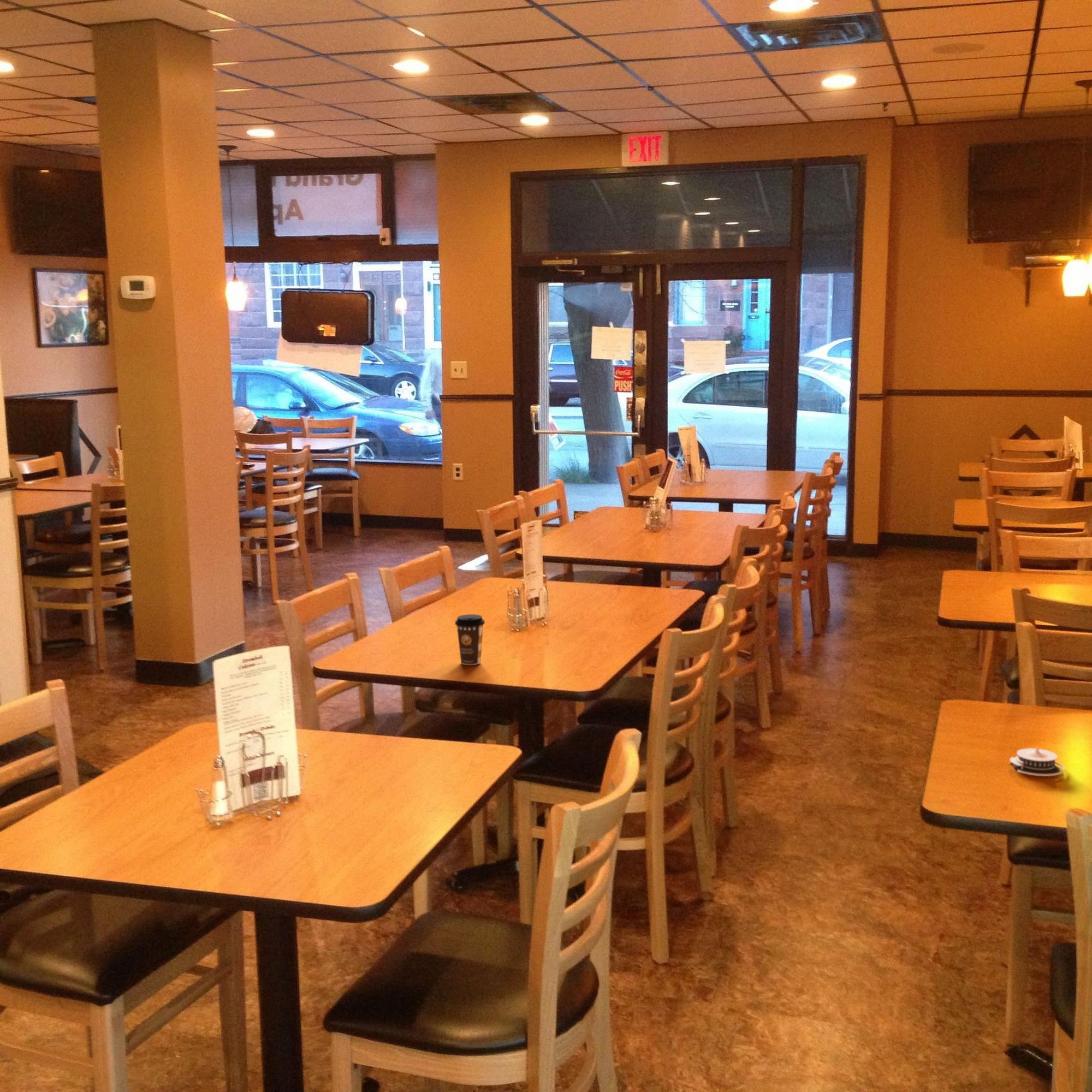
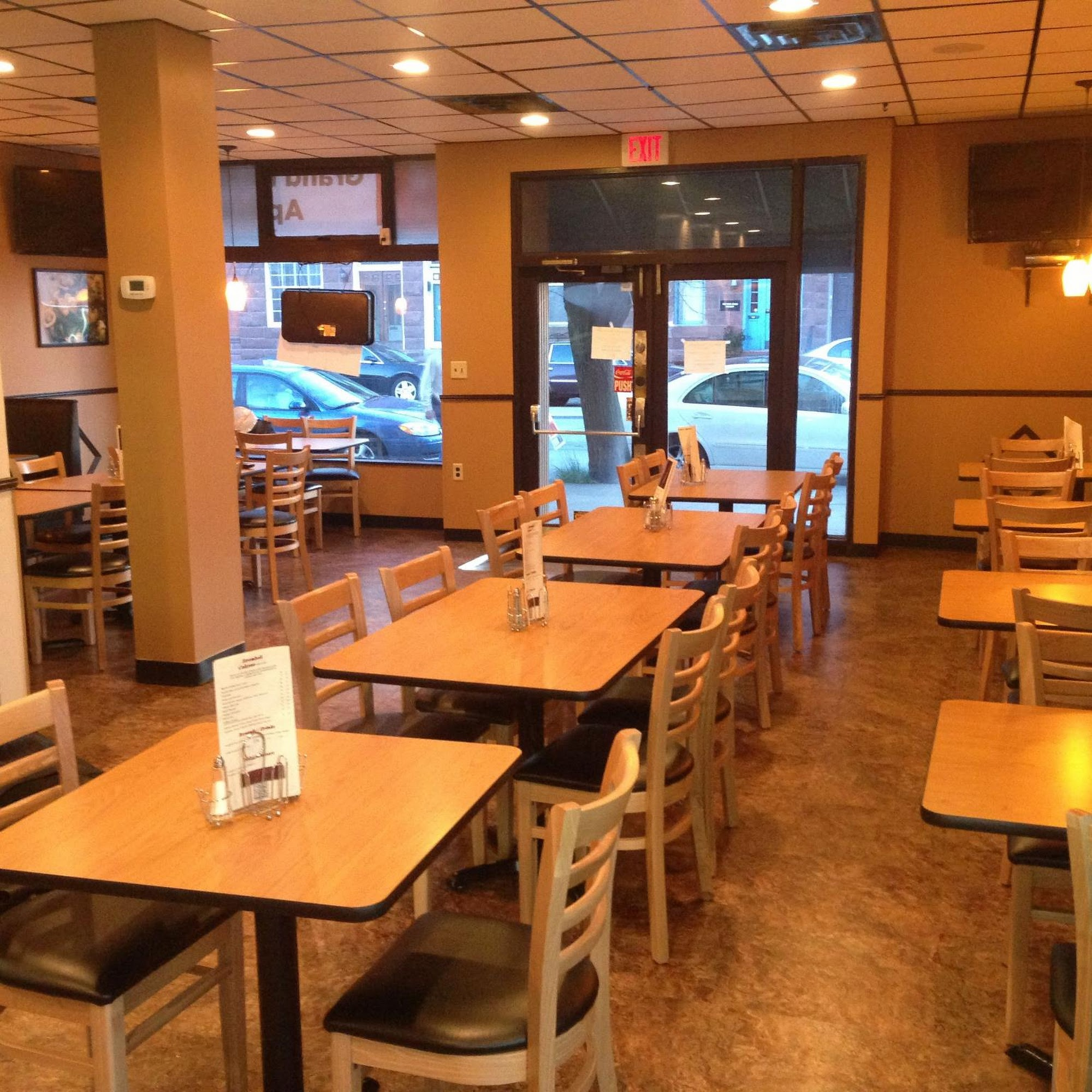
- coffee cup [454,614,485,666]
- architectural model [1009,746,1065,777]
